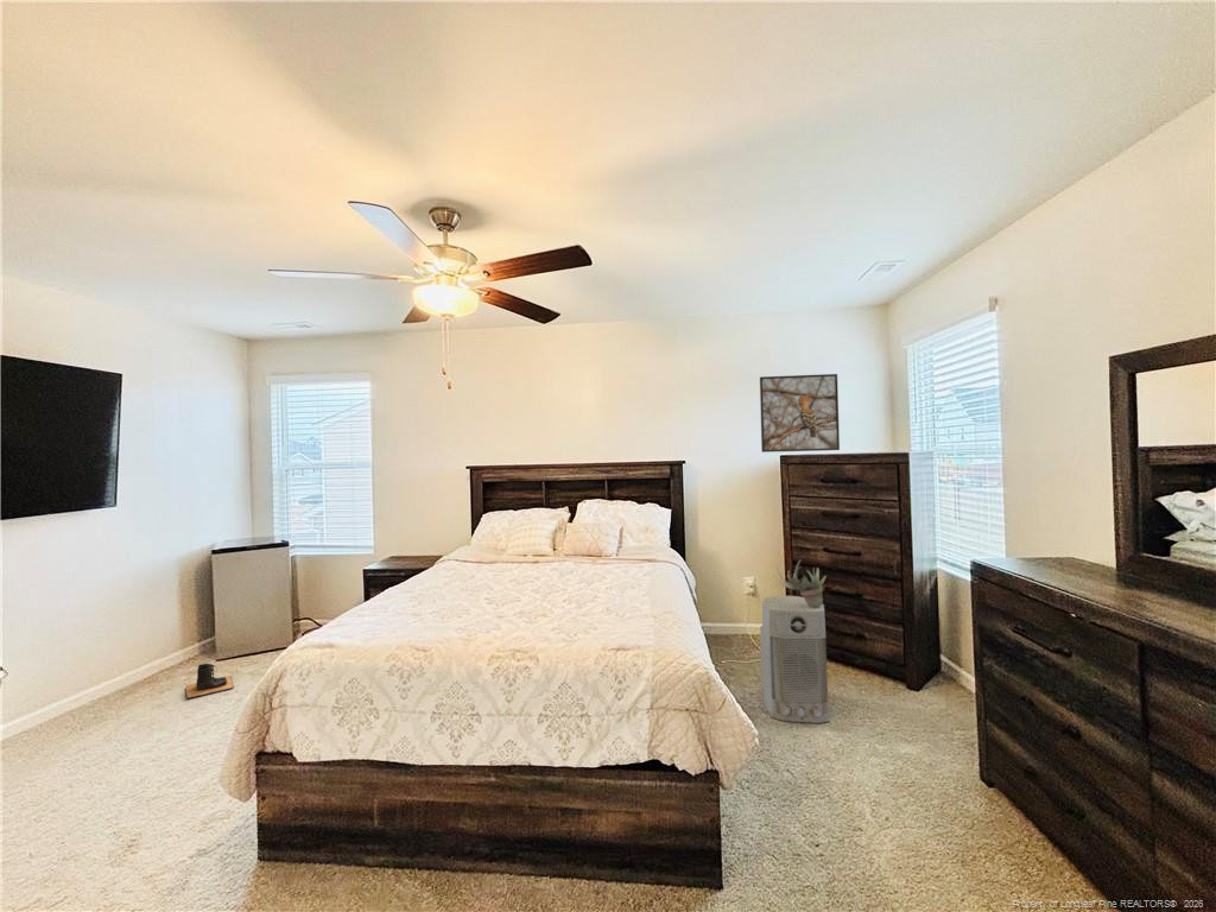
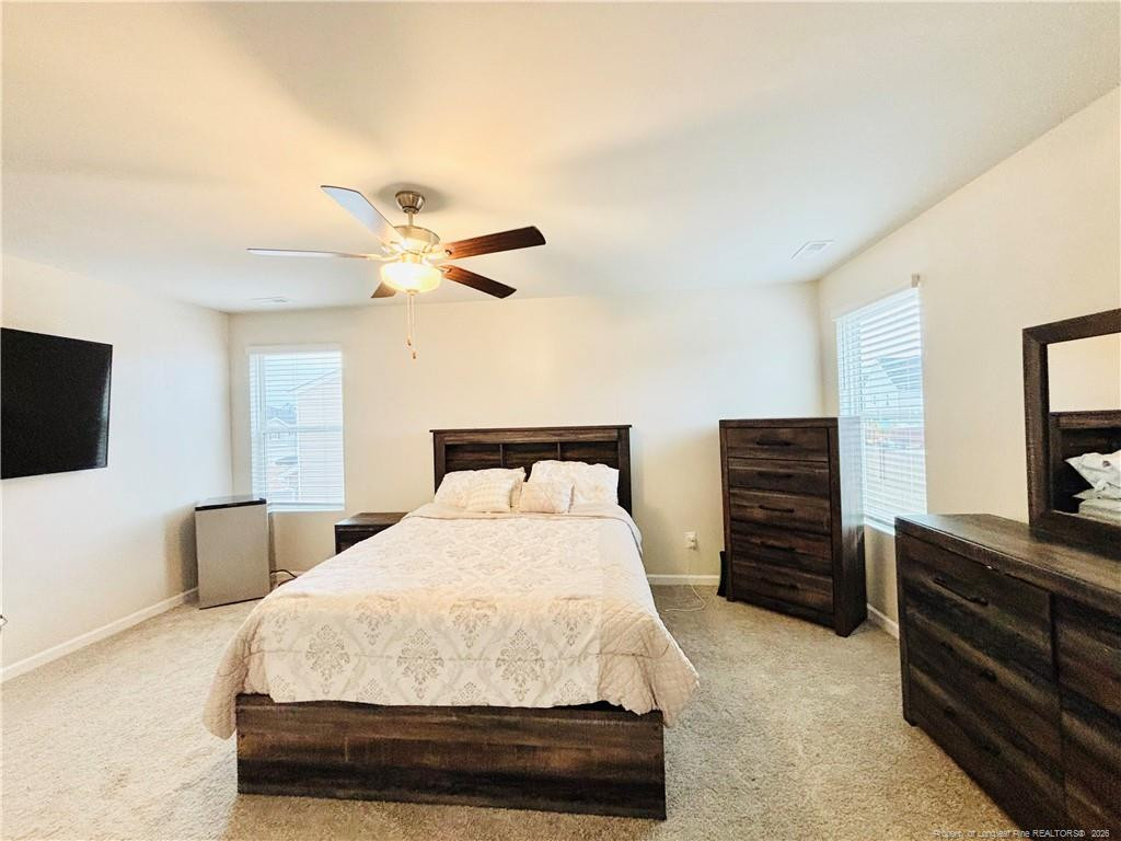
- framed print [759,373,841,454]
- boots [185,663,235,699]
- air purifier [759,595,831,724]
- succulent plant [775,558,828,607]
